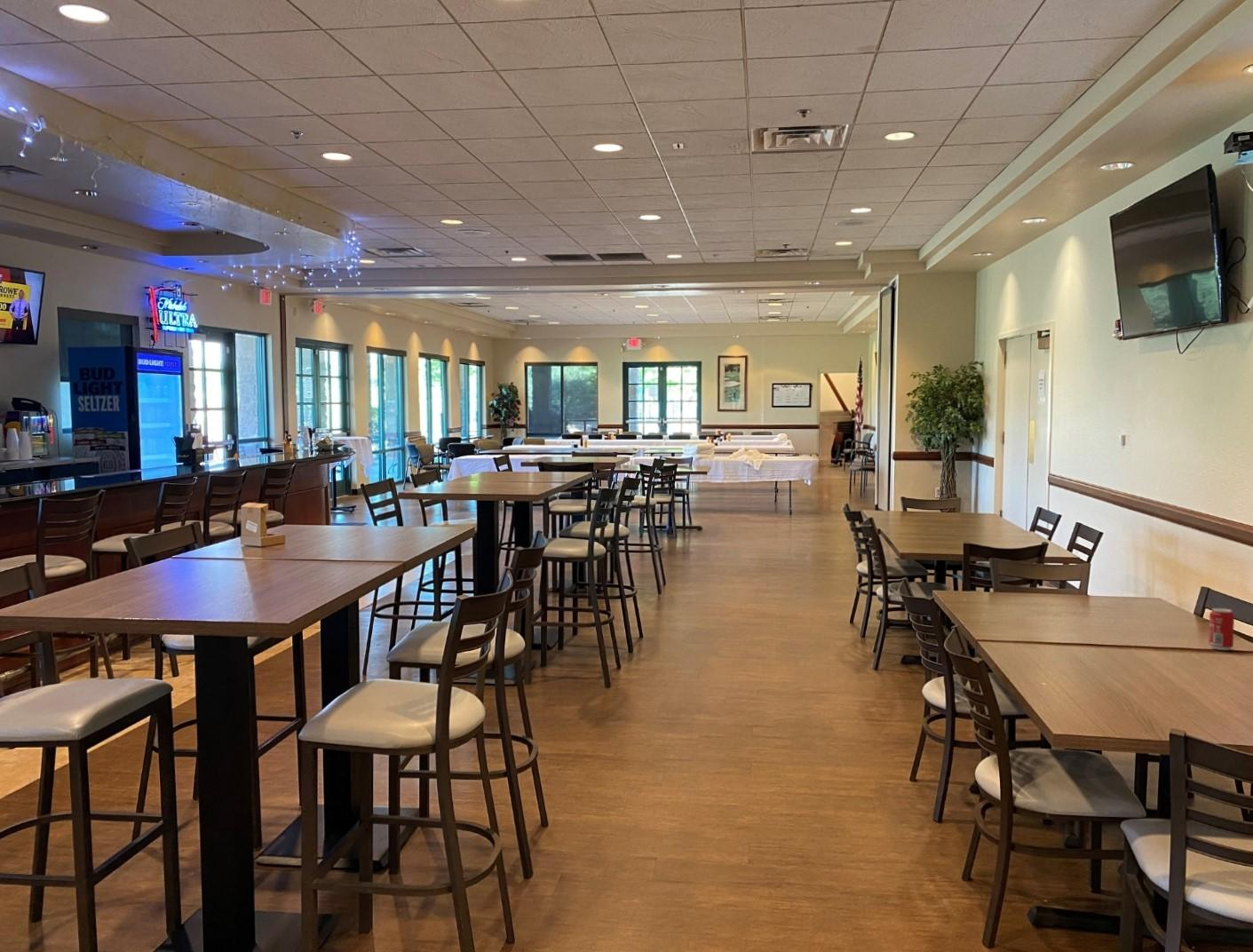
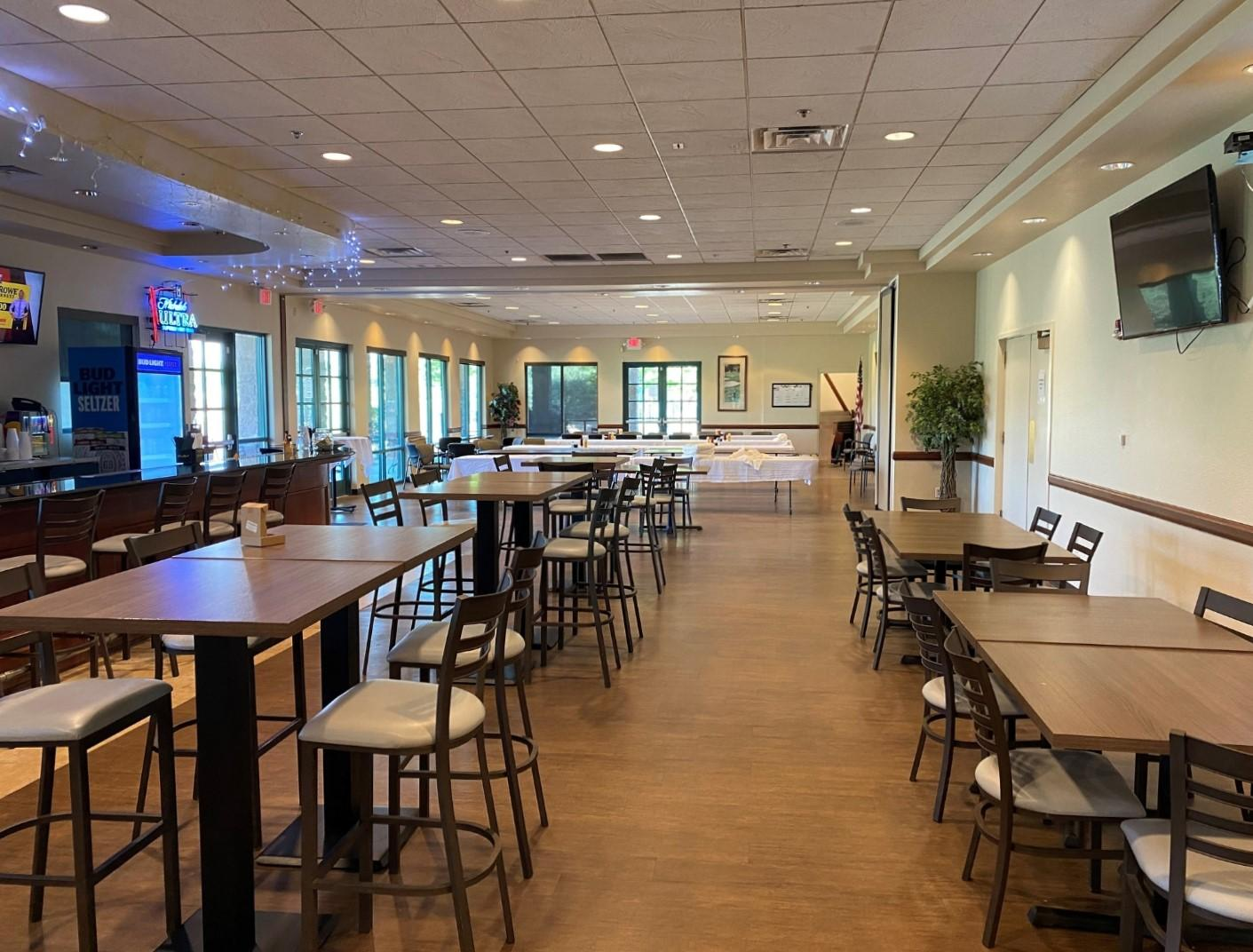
- beverage can [1208,607,1235,651]
